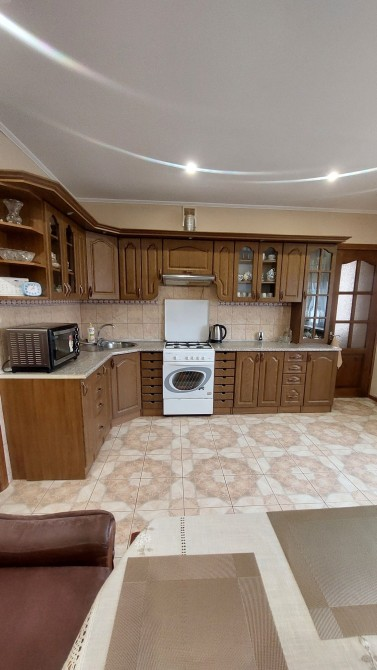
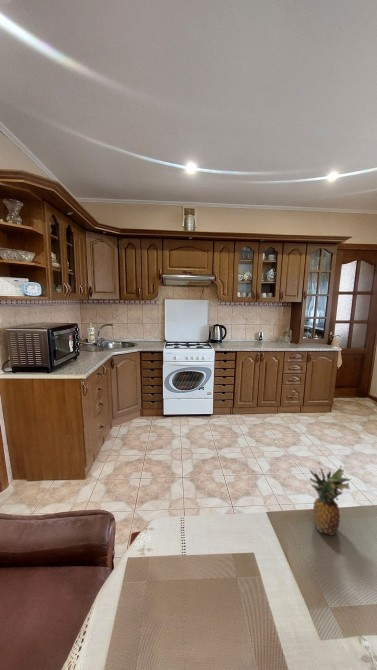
+ fruit [309,461,353,536]
